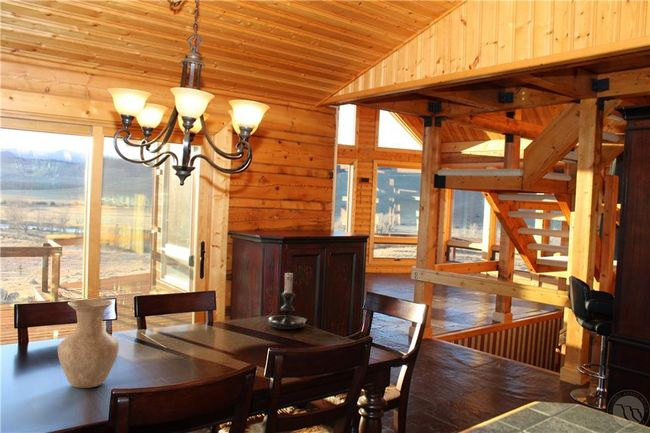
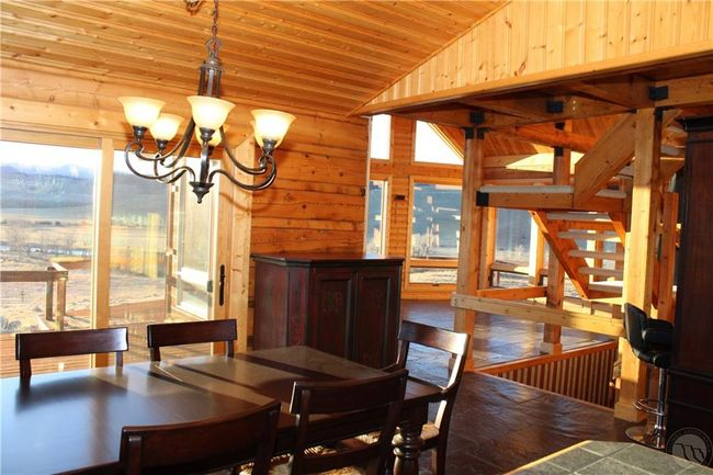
- candle holder [267,269,308,330]
- vase [57,298,120,389]
